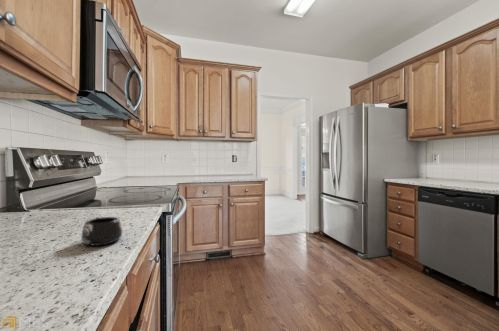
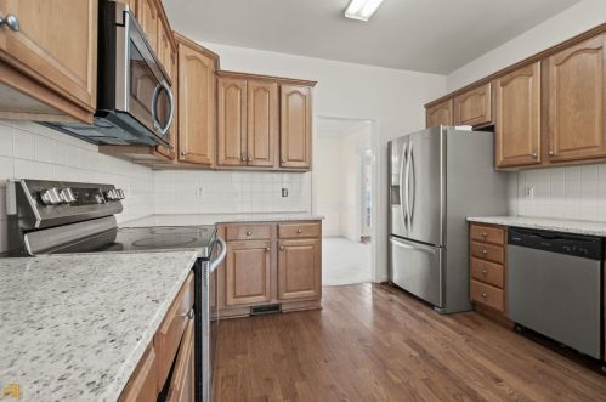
- mug [80,216,123,247]
